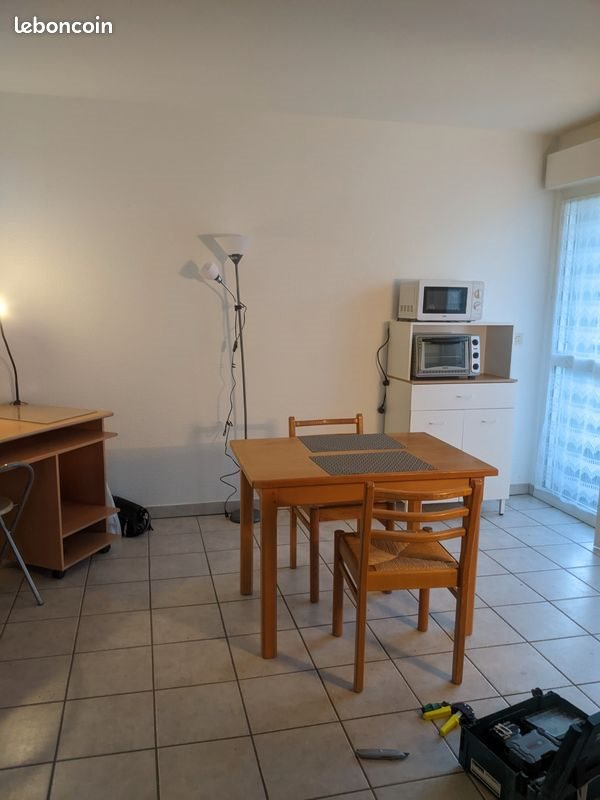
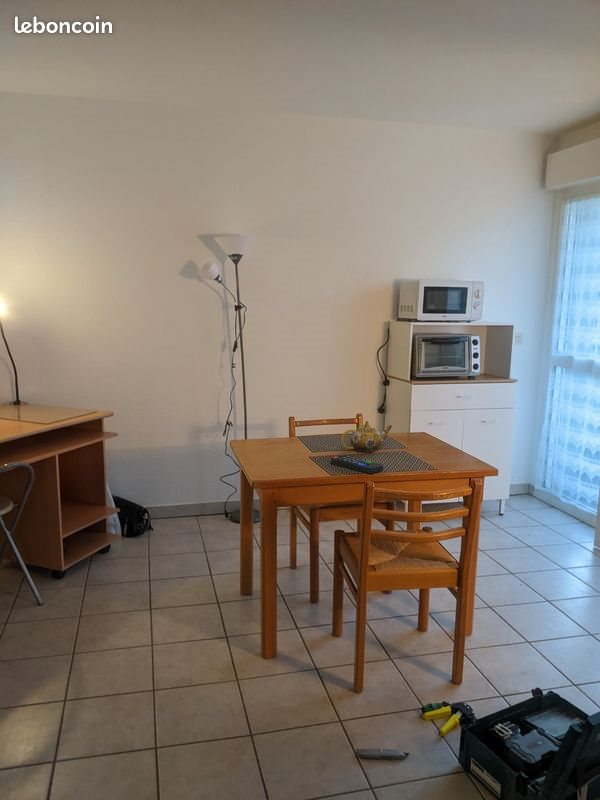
+ teapot [340,420,393,453]
+ remote control [330,454,384,475]
